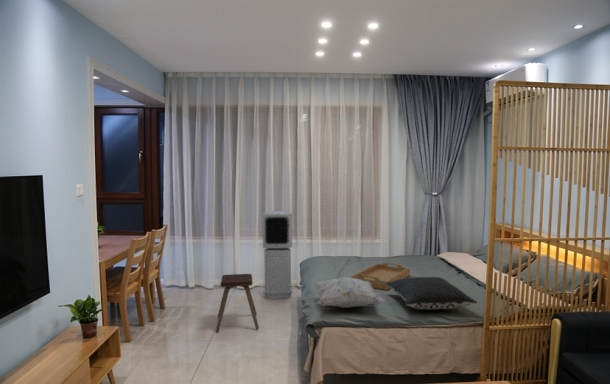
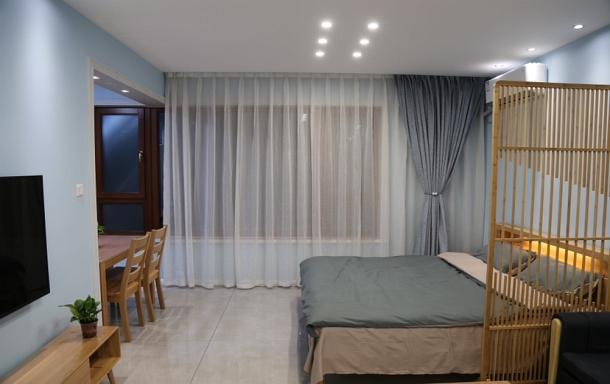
- pillow [385,276,478,311]
- air purifier [261,210,294,300]
- music stool [215,273,260,333]
- decorative pillow [311,276,386,309]
- serving tray [350,261,411,291]
